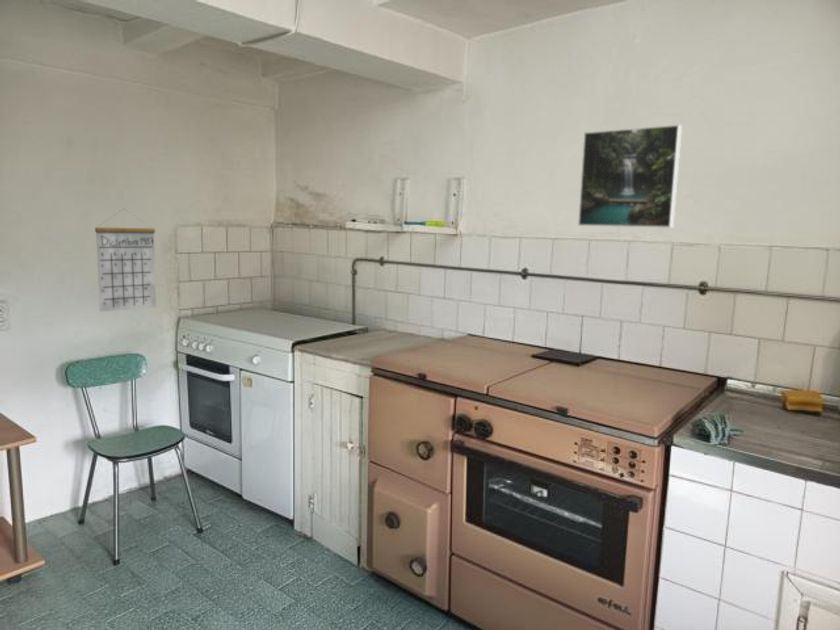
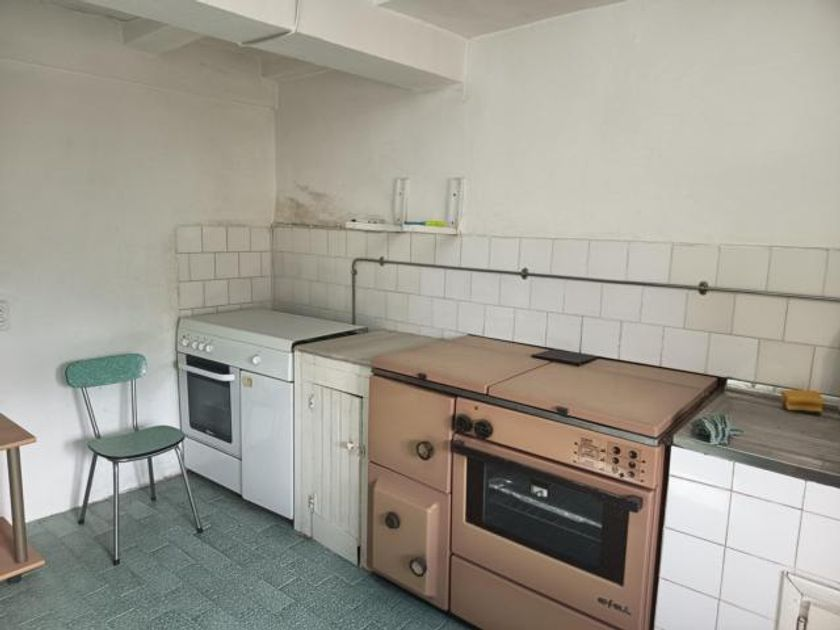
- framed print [577,124,683,229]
- calendar [94,208,157,313]
